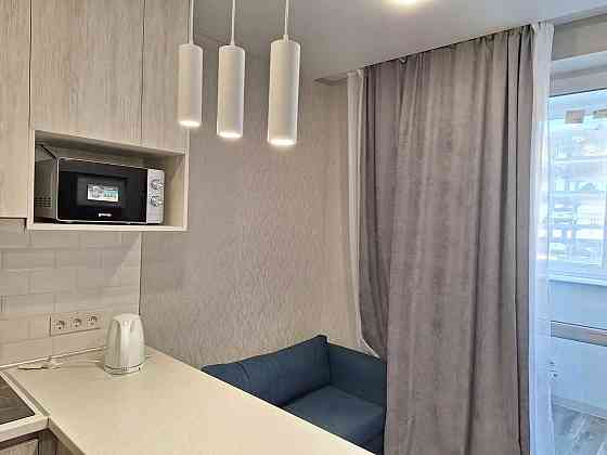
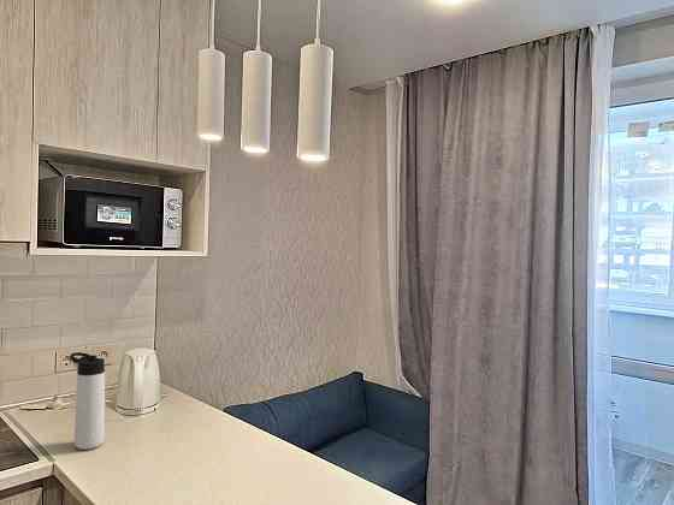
+ thermos bottle [69,351,106,451]
